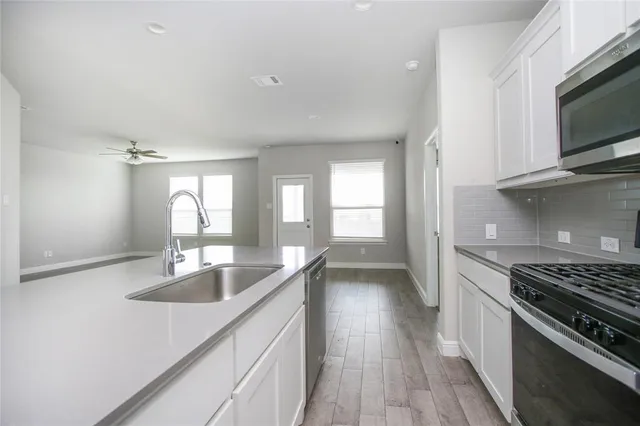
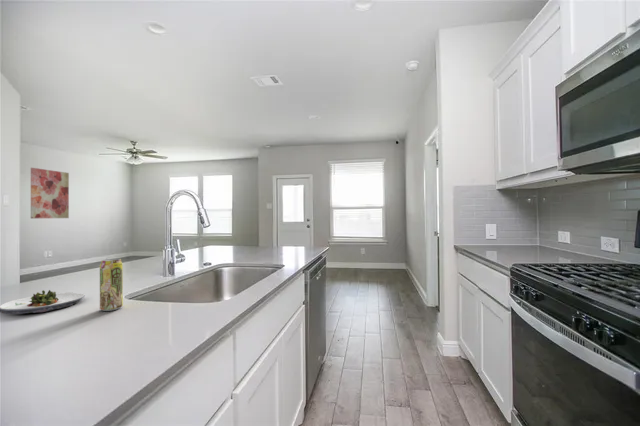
+ wall art [30,167,70,219]
+ salad plate [0,289,86,315]
+ beverage can [99,258,124,312]
